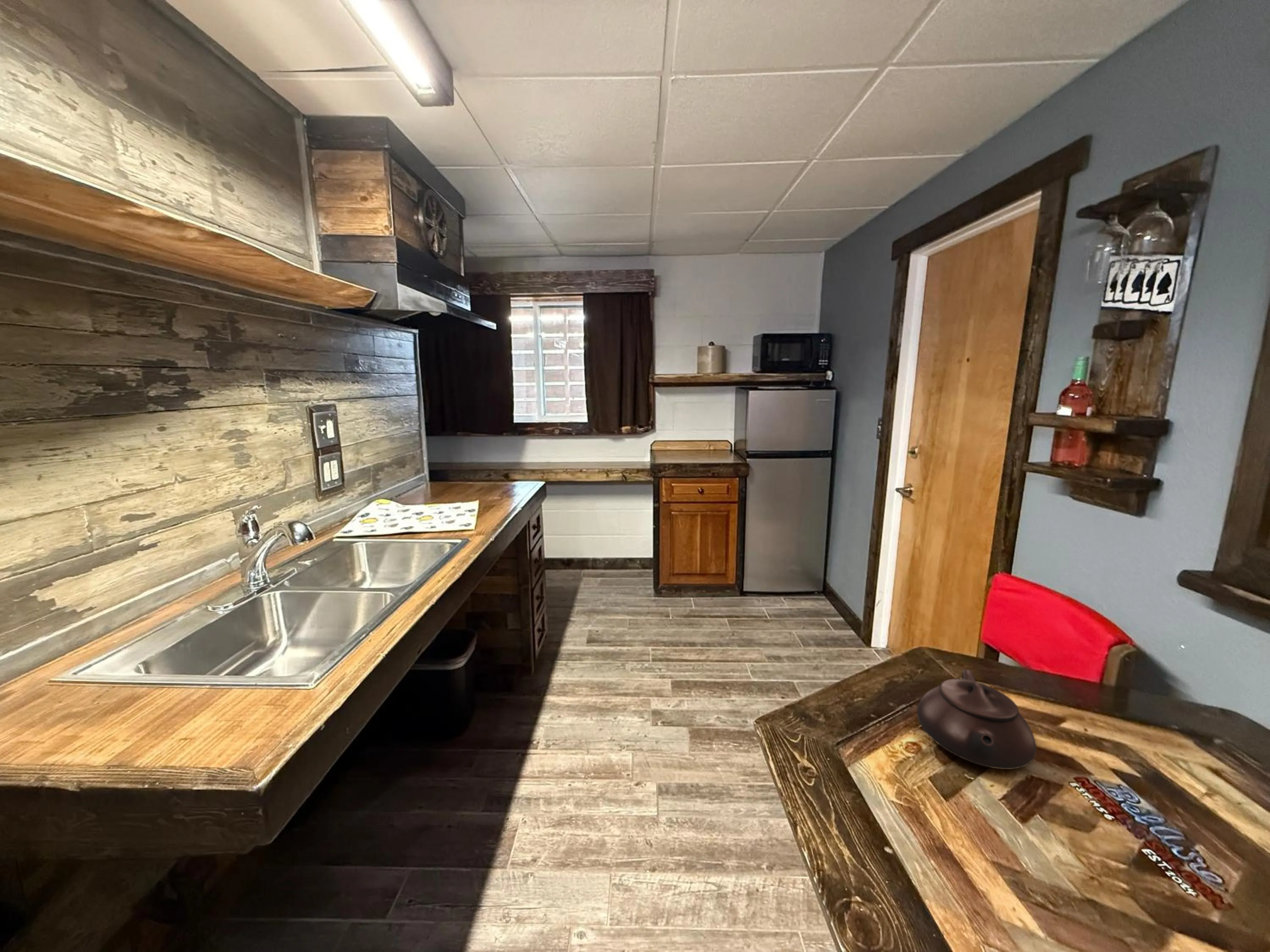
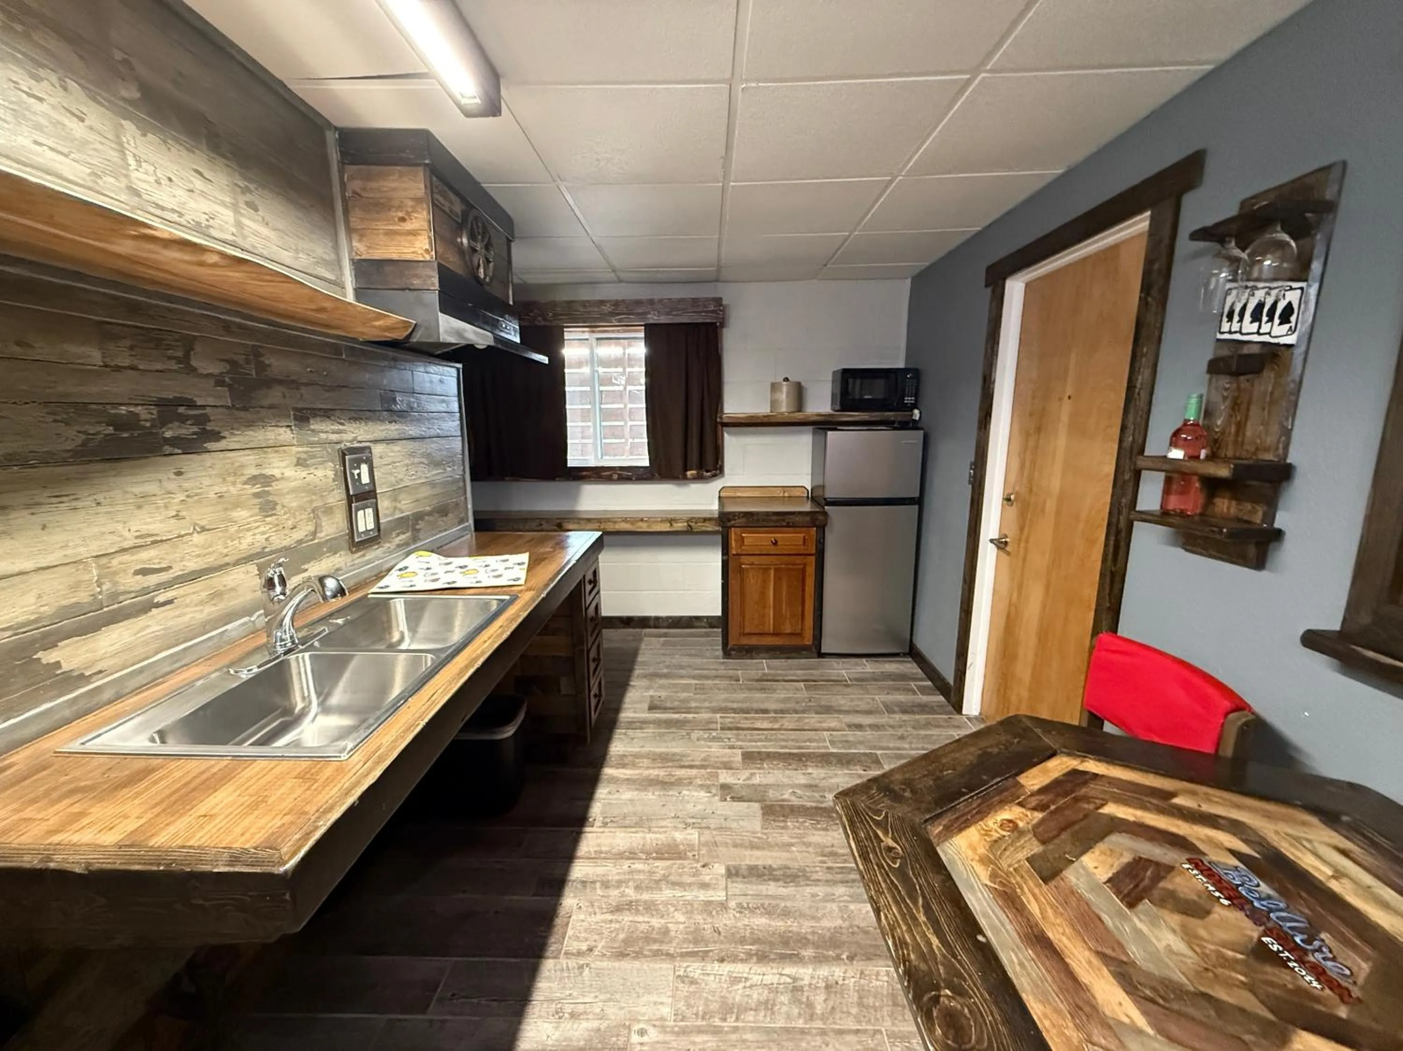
- teapot [917,669,1037,770]
